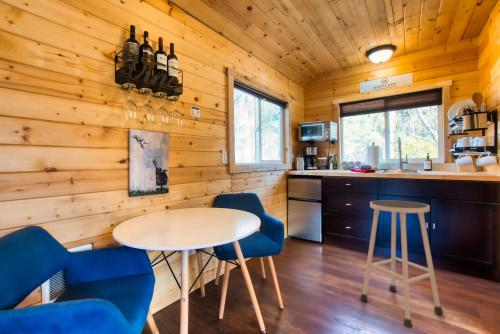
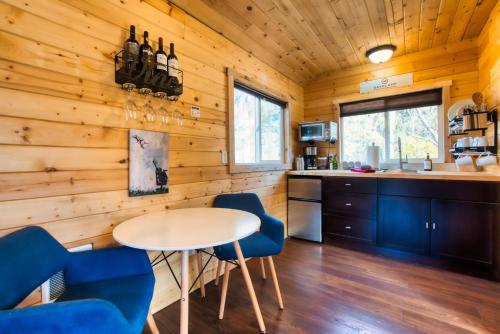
- stool [359,200,444,329]
